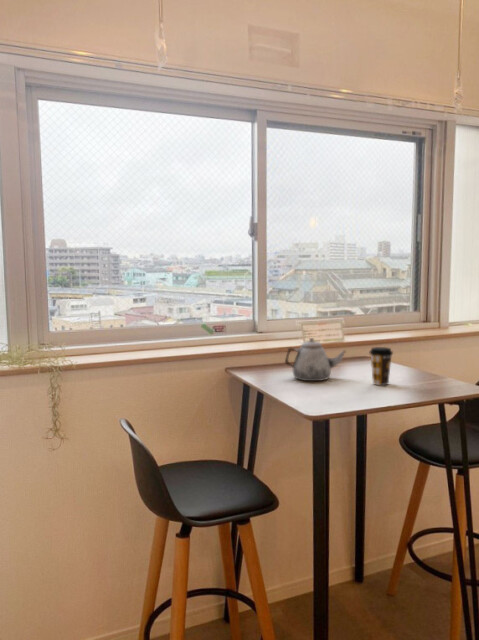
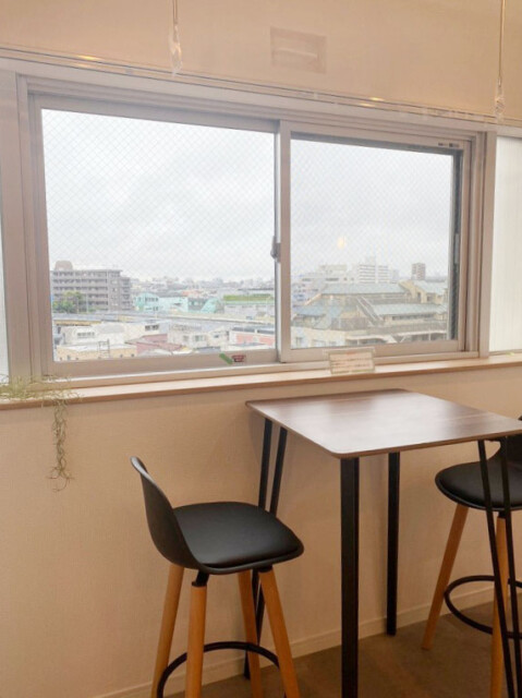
- teapot [284,337,347,382]
- coffee cup [368,346,394,386]
